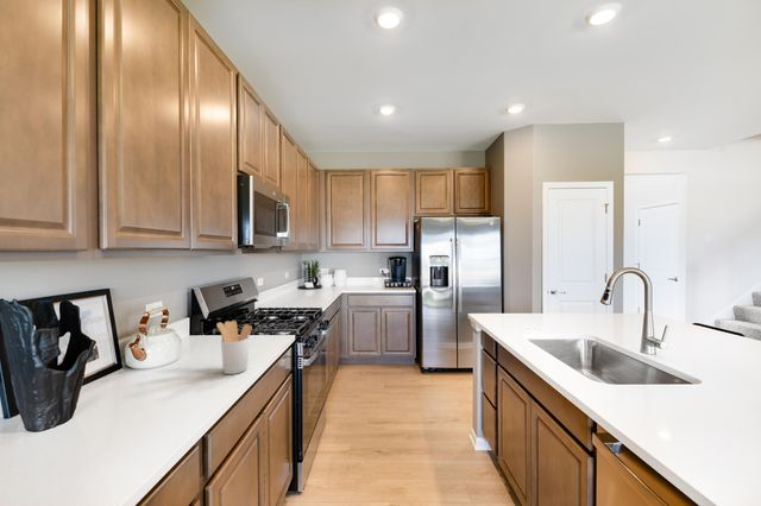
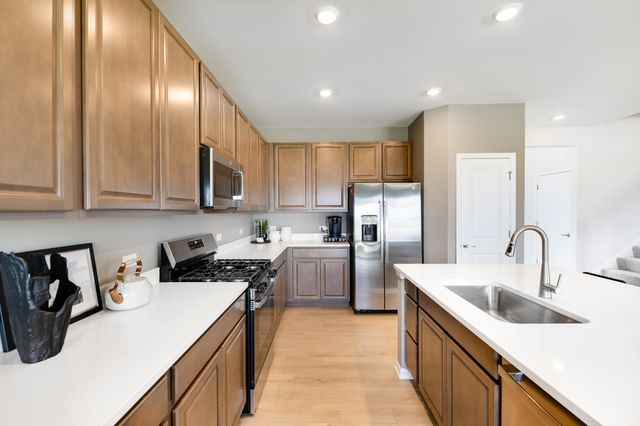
- utensil holder [215,320,253,375]
